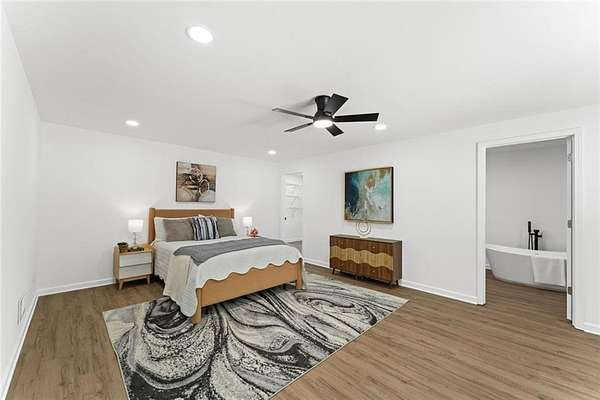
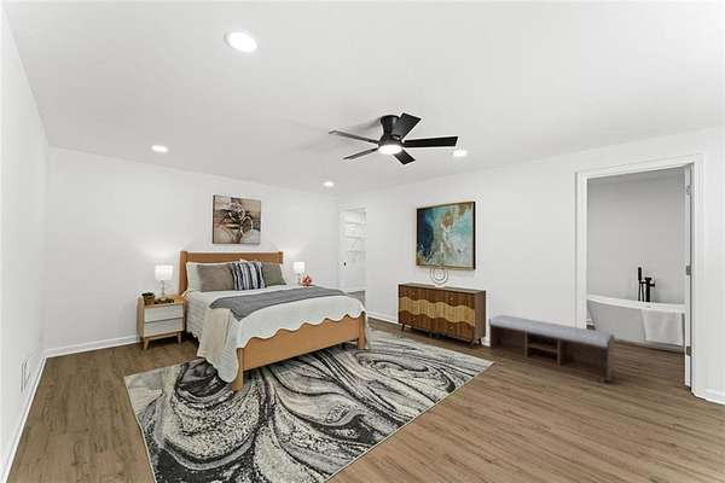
+ bench [488,314,615,384]
